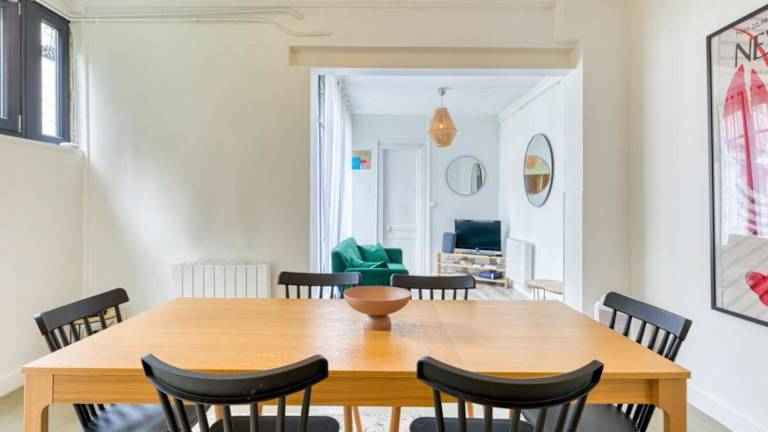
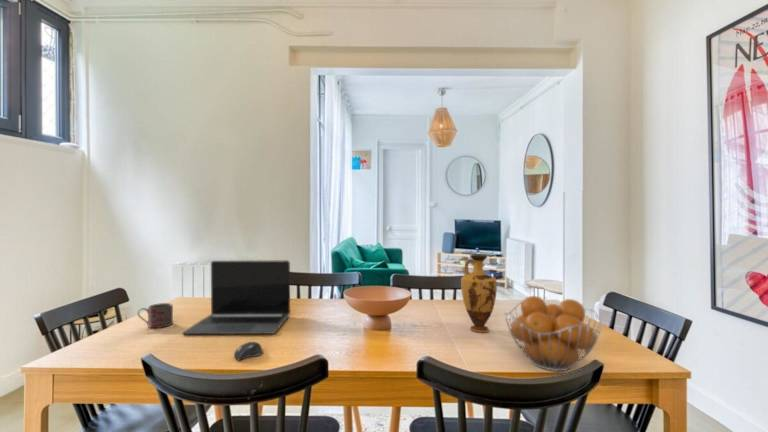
+ fruit basket [504,295,602,372]
+ mug [137,302,174,329]
+ computer mouse [233,341,264,362]
+ laptop [181,259,291,335]
+ vase [460,253,498,333]
